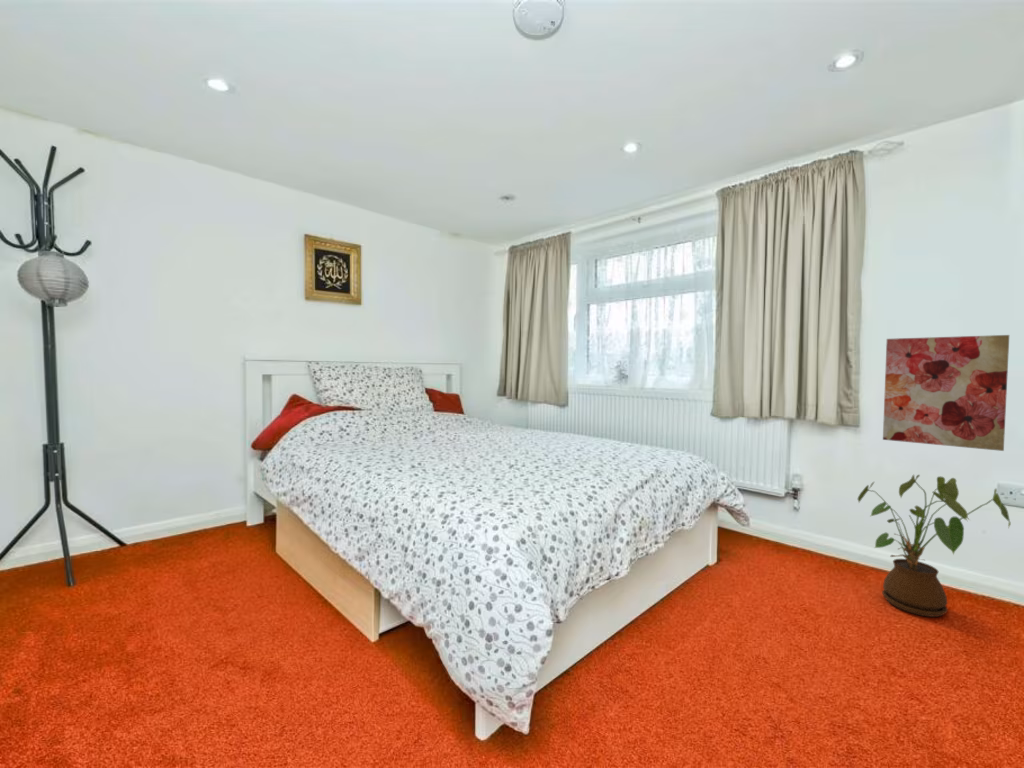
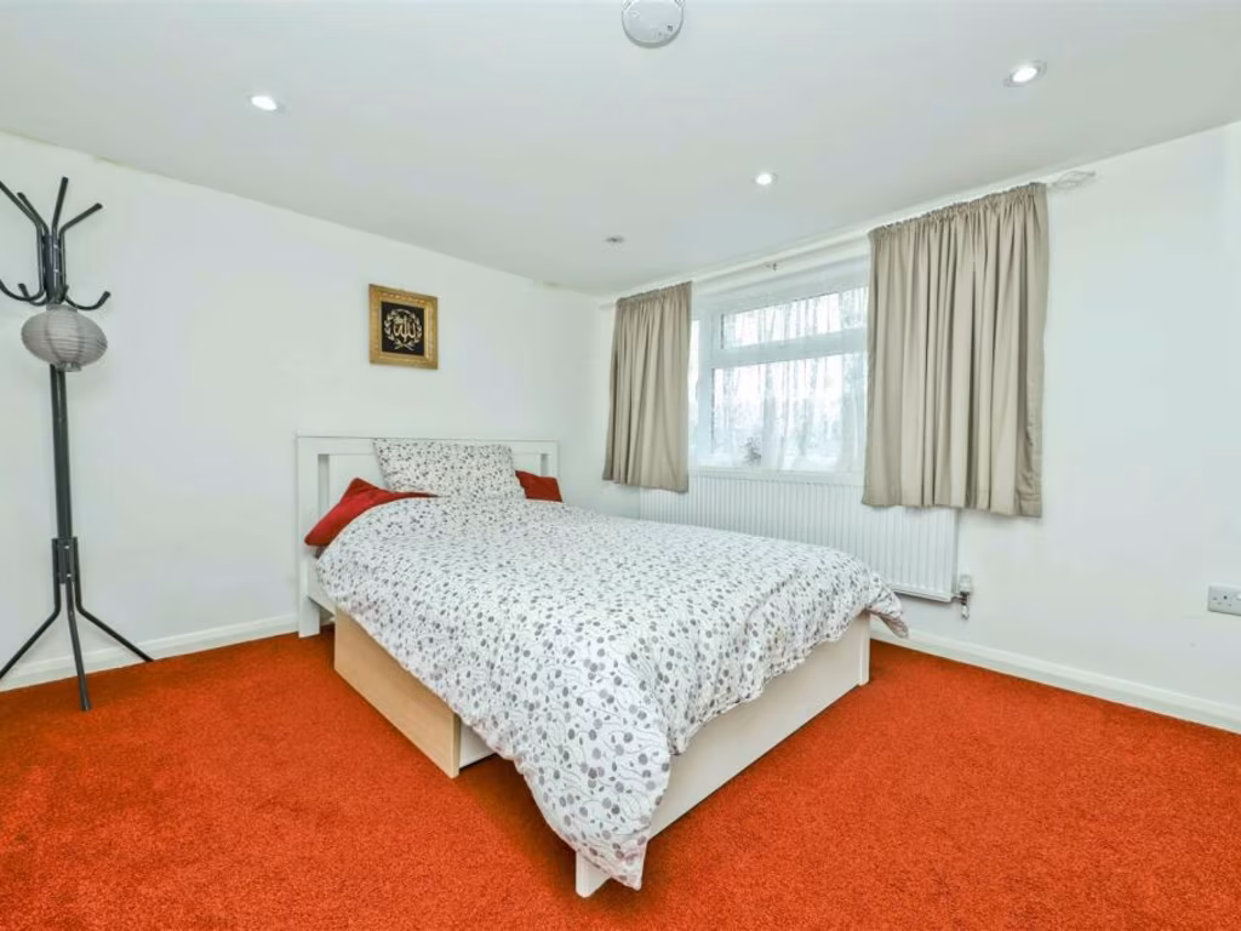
- house plant [857,474,1012,618]
- wall art [882,334,1010,452]
